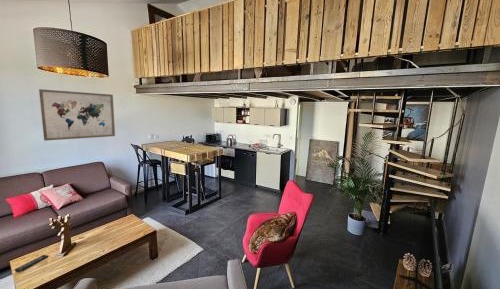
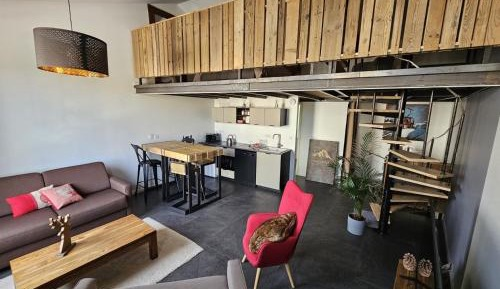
- remote control [14,254,49,273]
- wall art [38,88,116,142]
